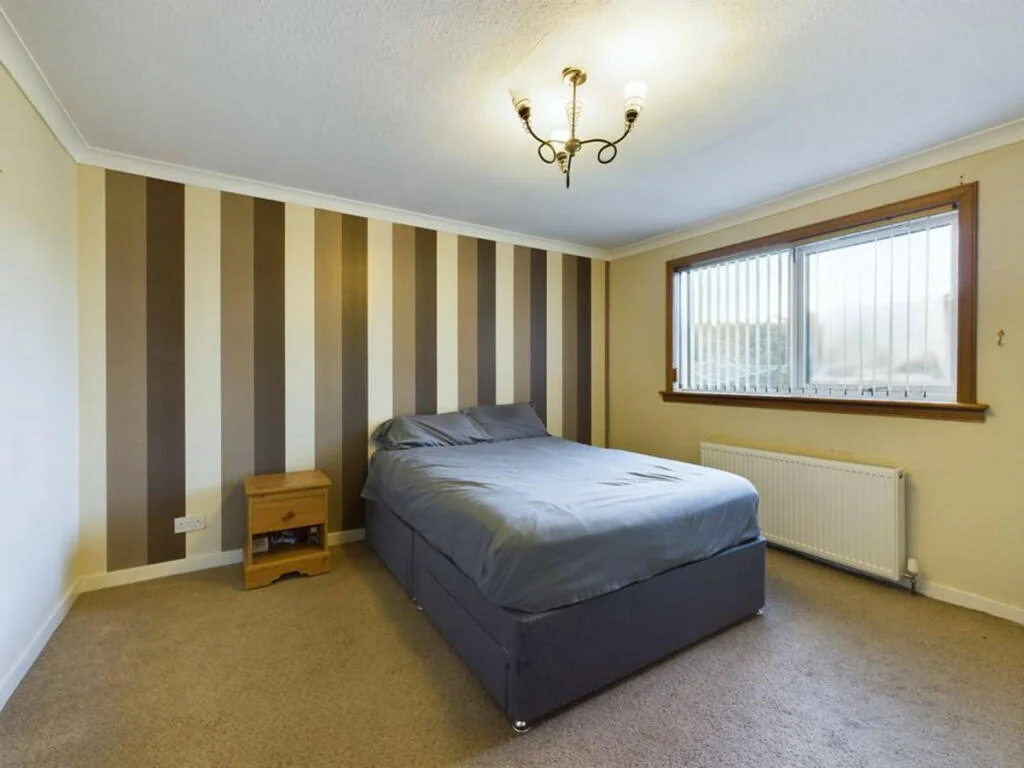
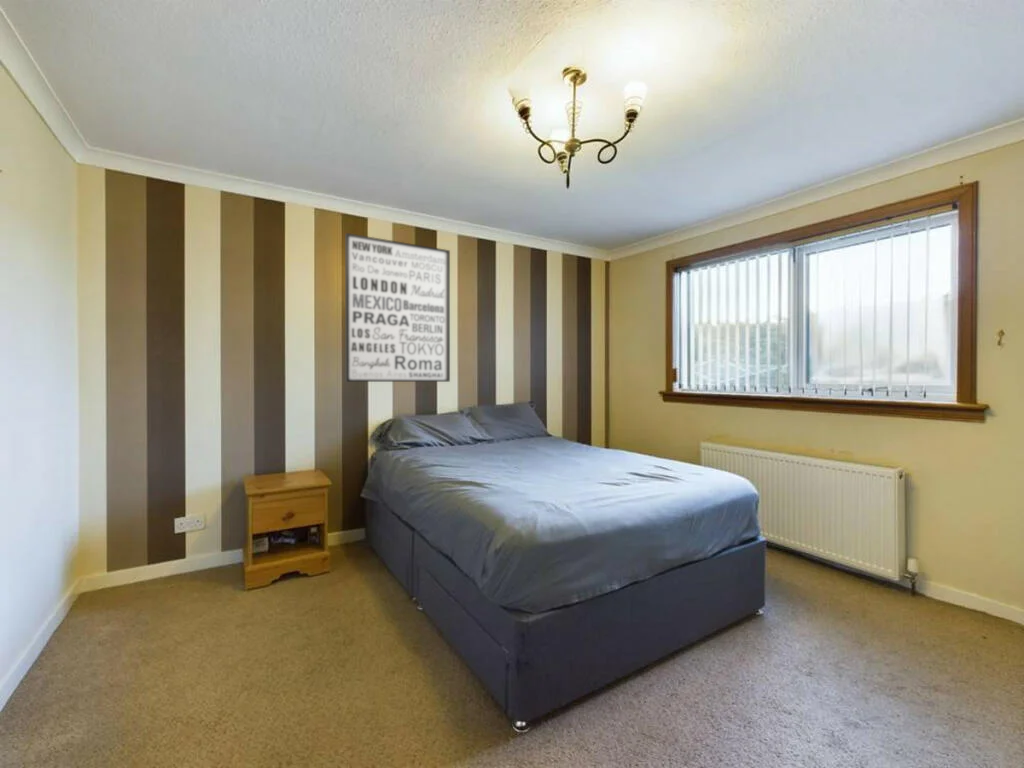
+ wall art [344,232,451,383]
